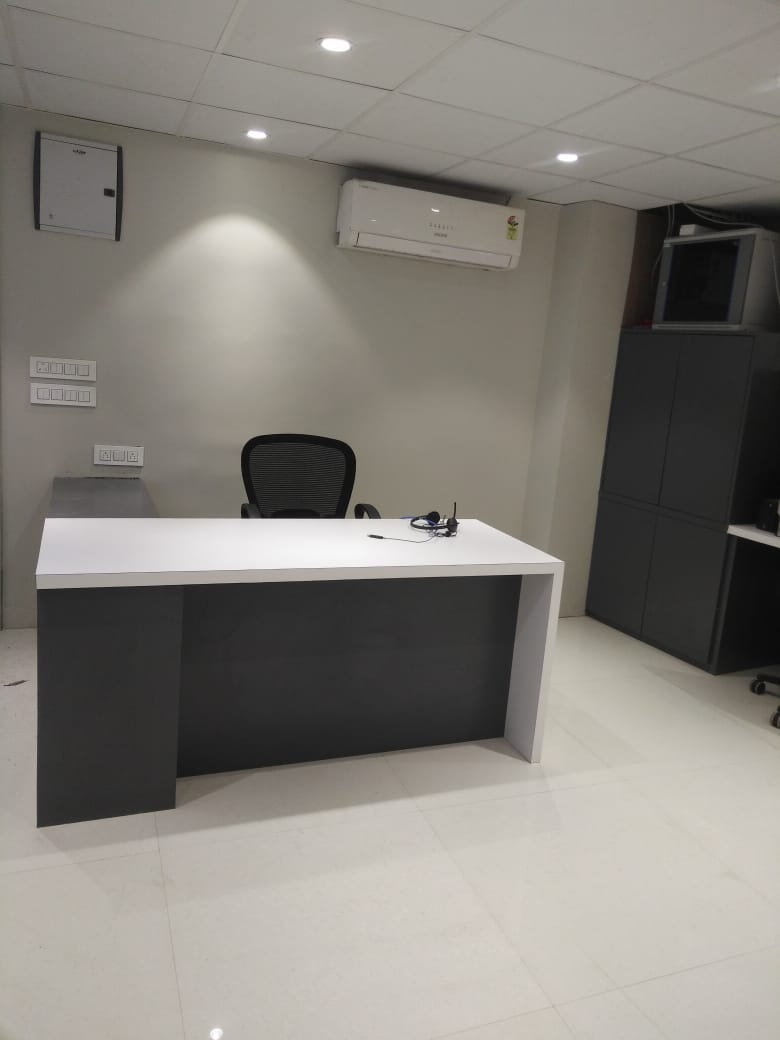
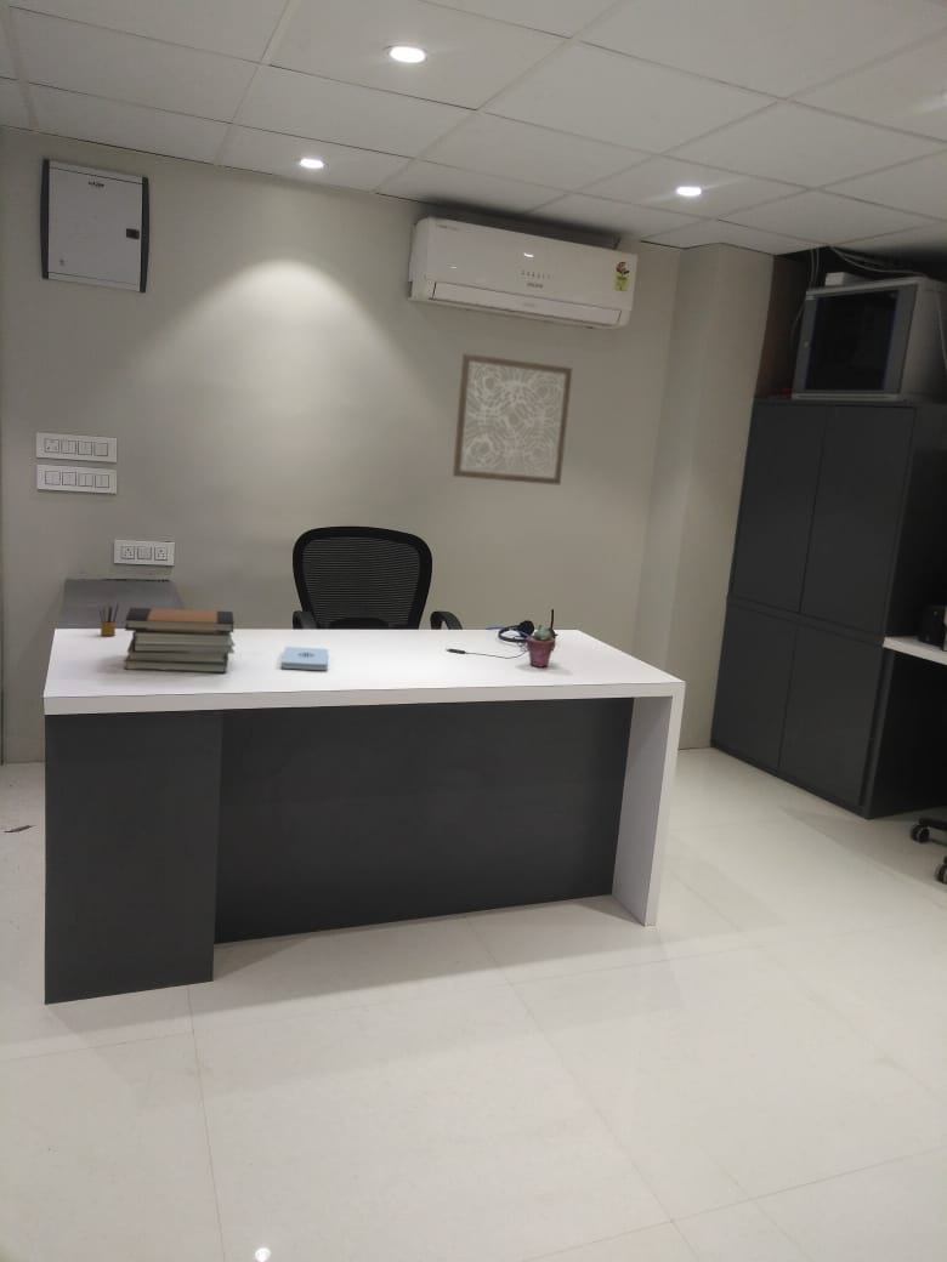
+ wall art [452,352,573,487]
+ book stack [123,607,236,673]
+ notepad [280,646,329,671]
+ potted succulent [524,627,556,667]
+ pencil box [98,599,120,637]
